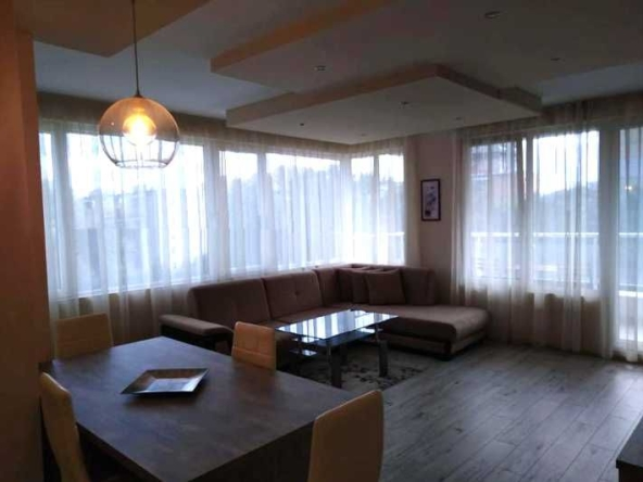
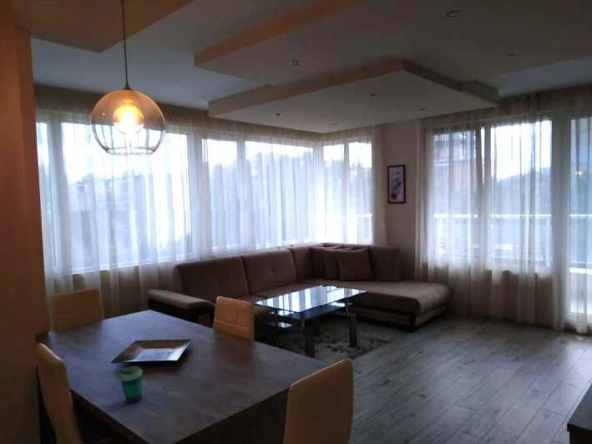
+ cup [118,365,143,404]
